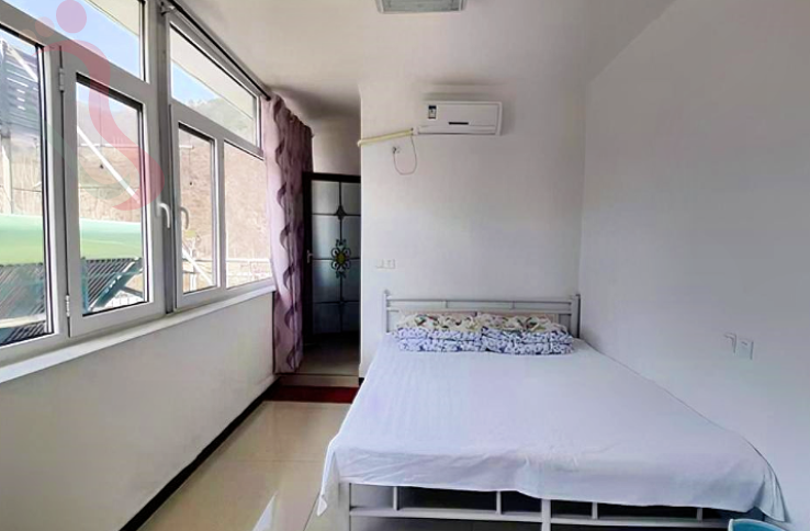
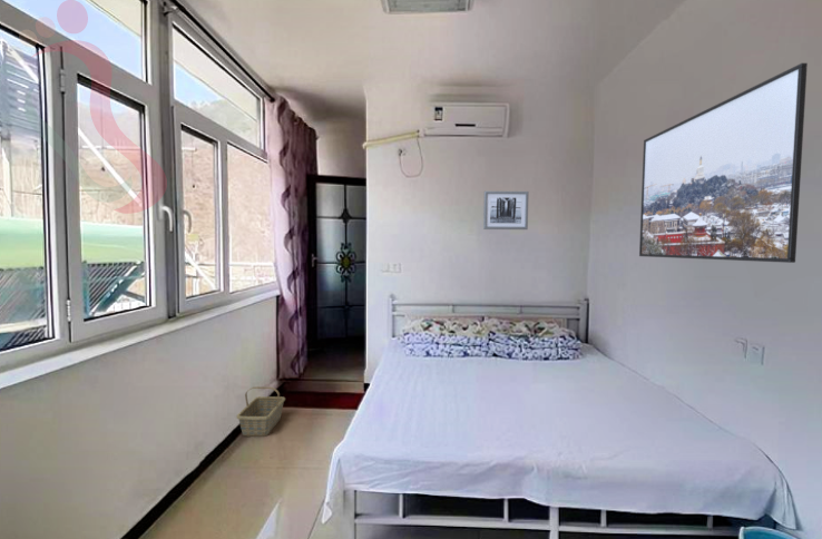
+ wall art [482,190,530,231]
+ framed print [638,62,809,264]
+ basket [235,385,286,438]
